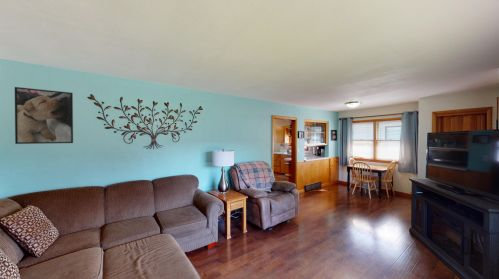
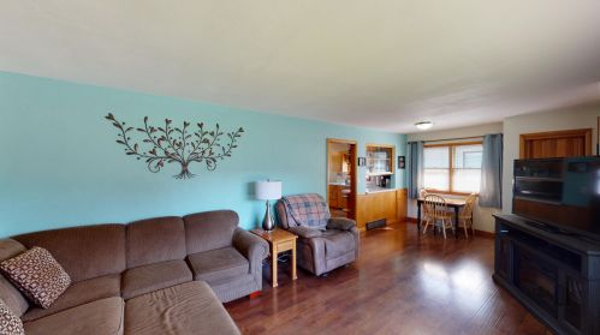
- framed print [14,86,74,145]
